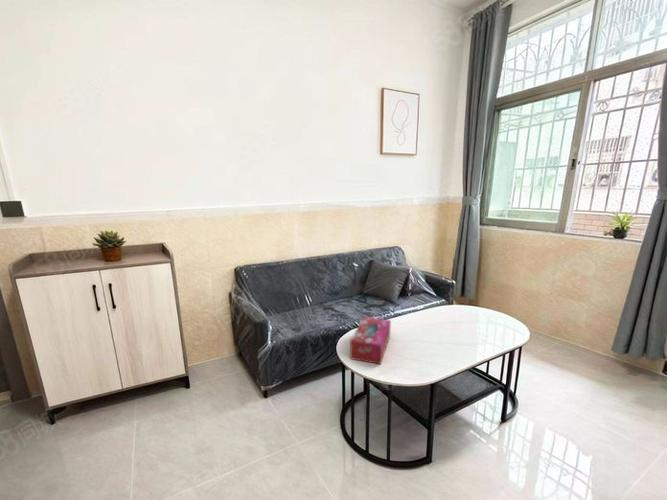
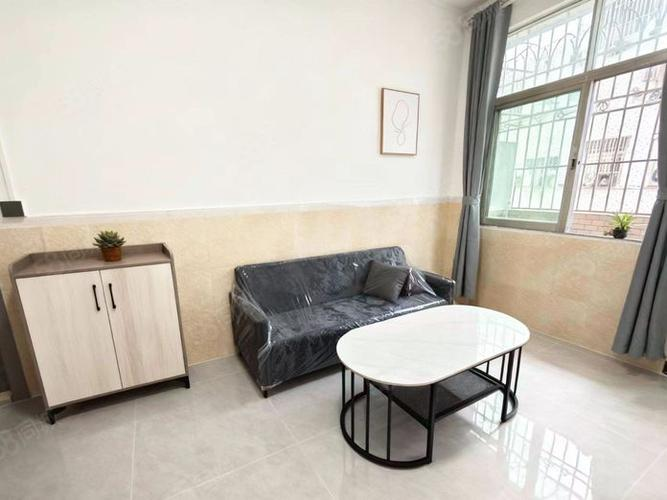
- tissue box [349,316,392,366]
